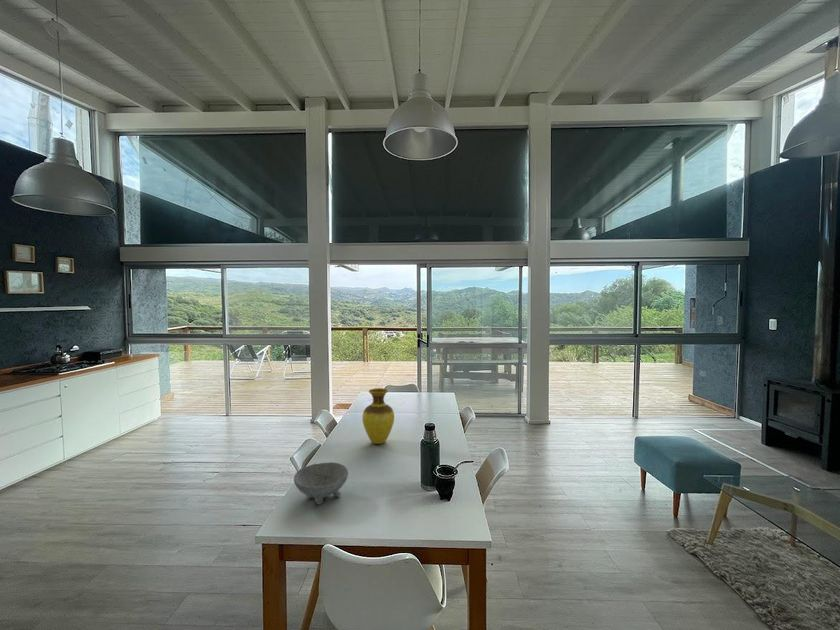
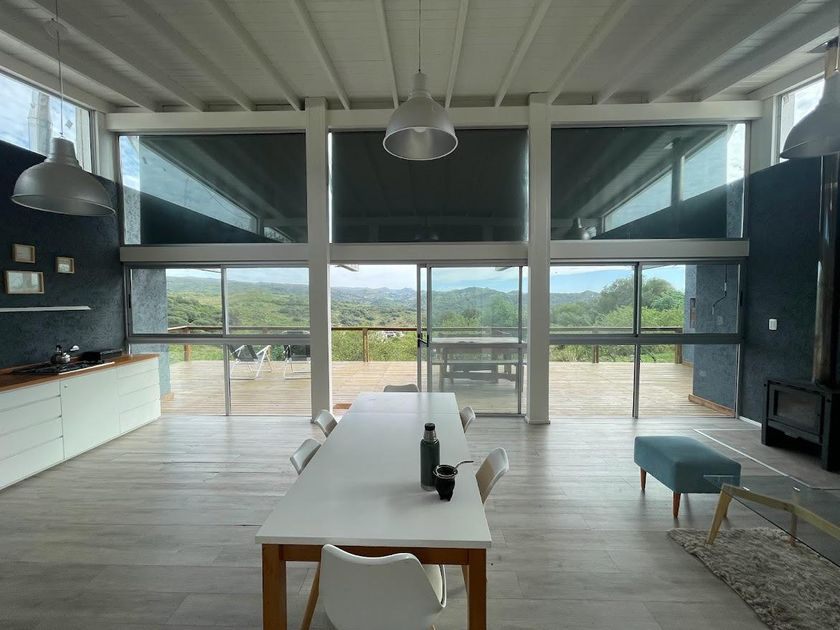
- bowl [293,461,349,505]
- vase [361,387,395,445]
